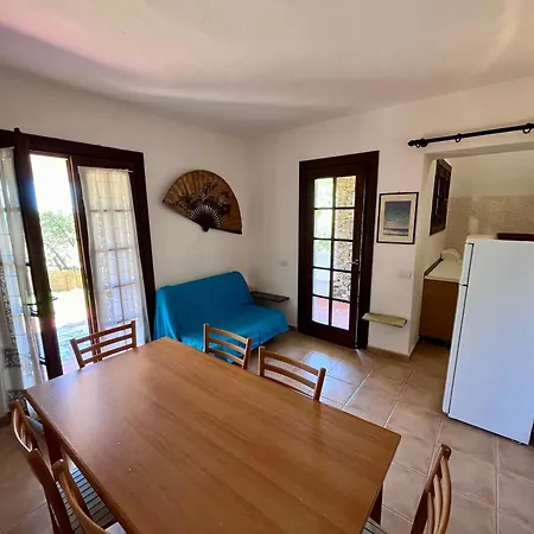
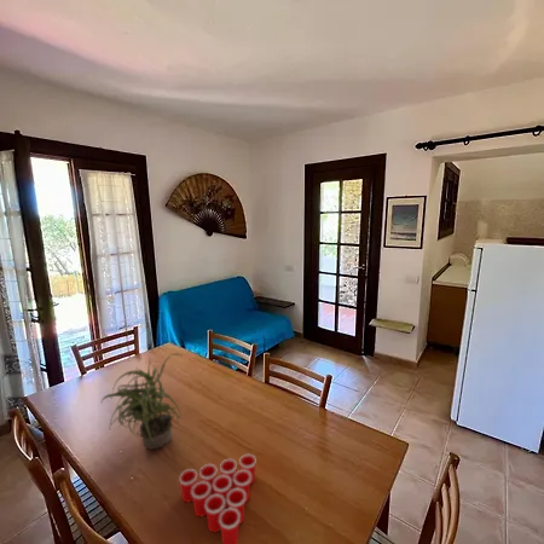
+ potted plant [100,352,184,450]
+ cup [178,453,256,544]
